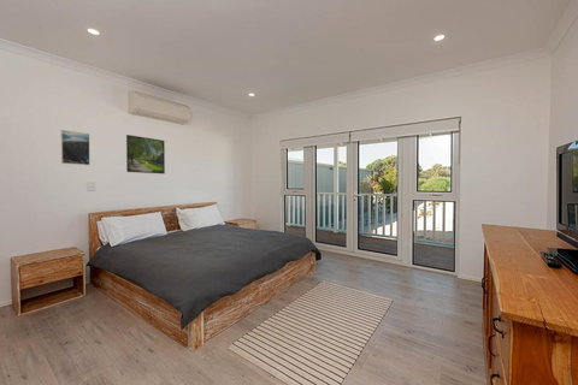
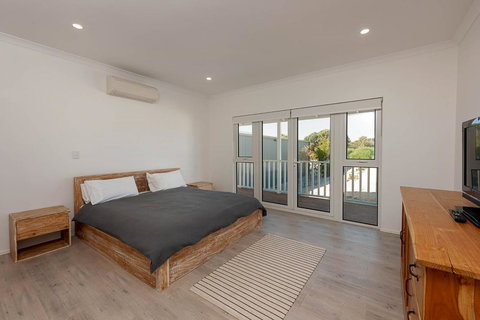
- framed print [60,129,92,166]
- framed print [125,134,166,174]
